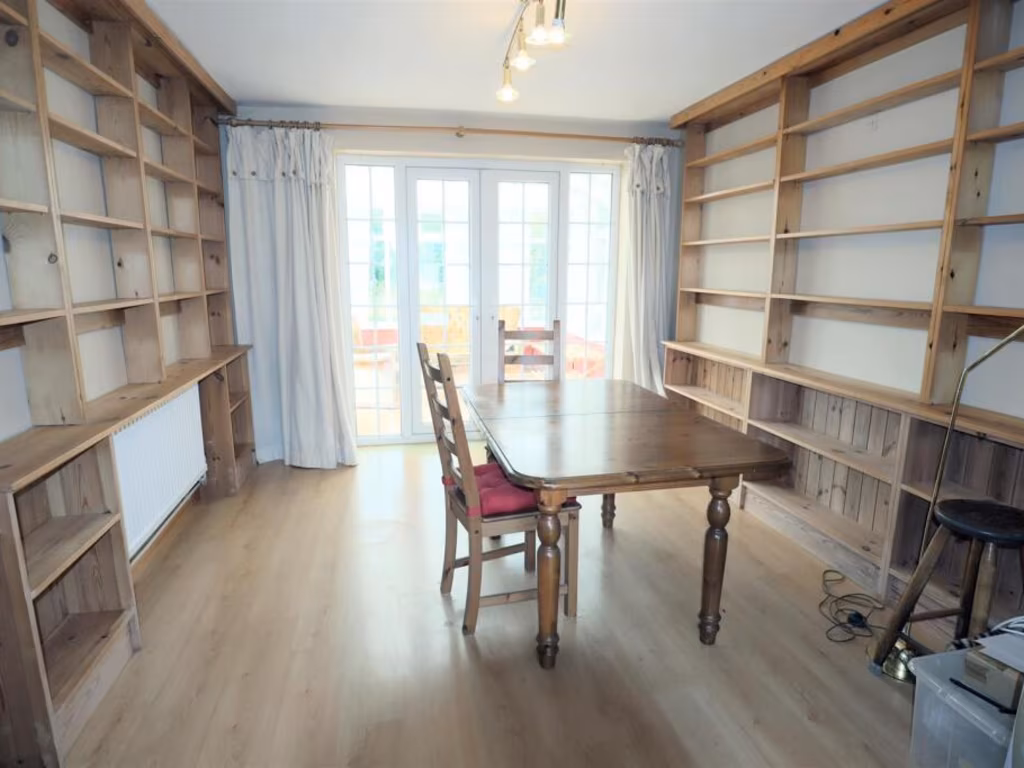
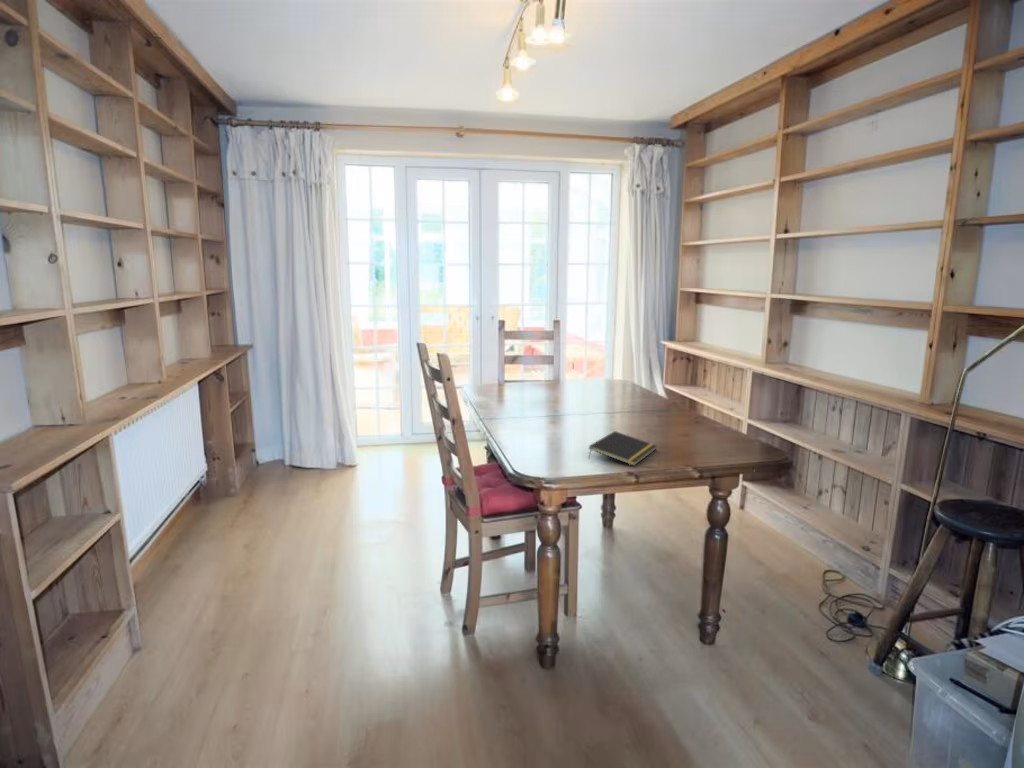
+ notepad [587,430,658,467]
